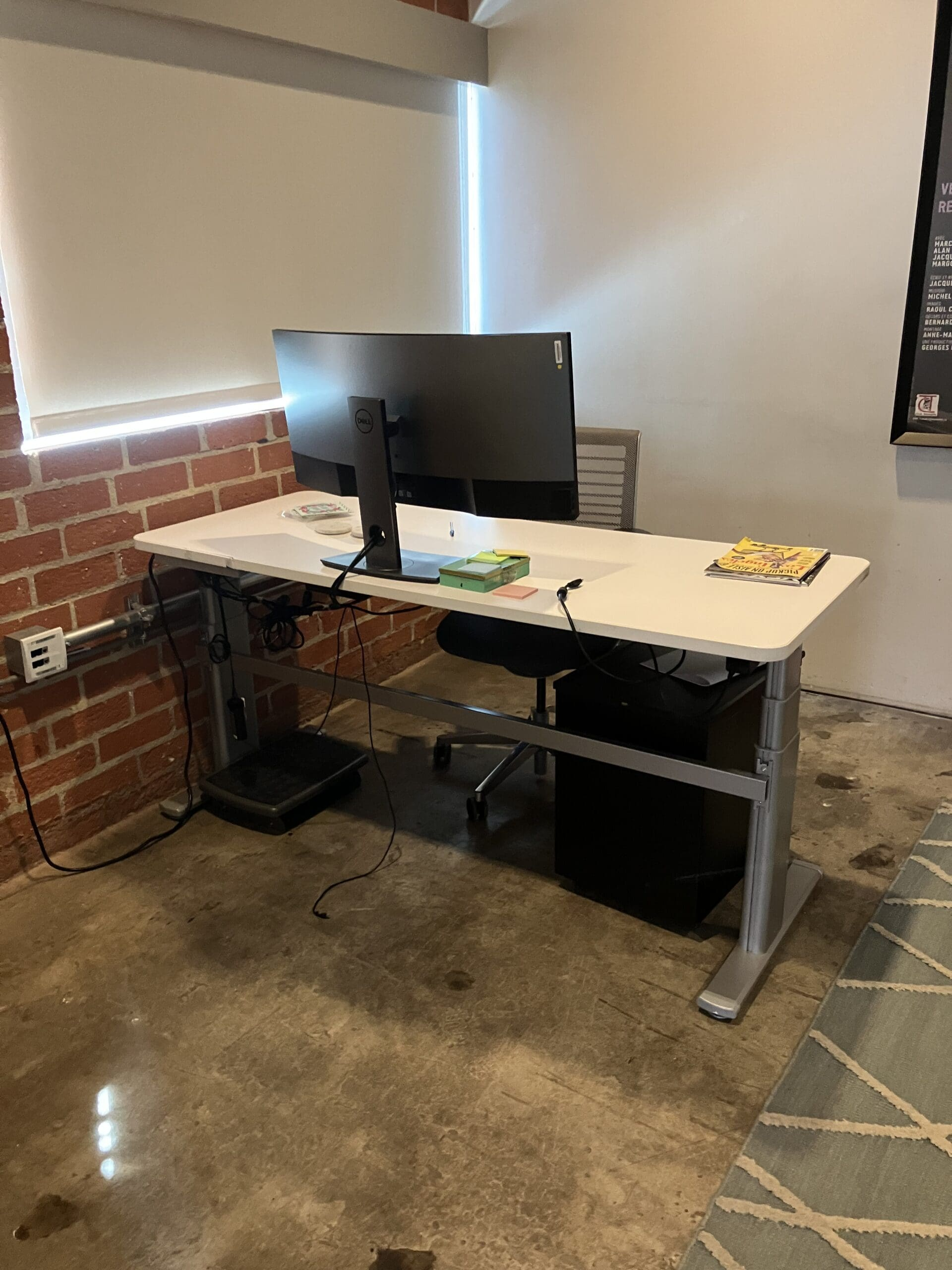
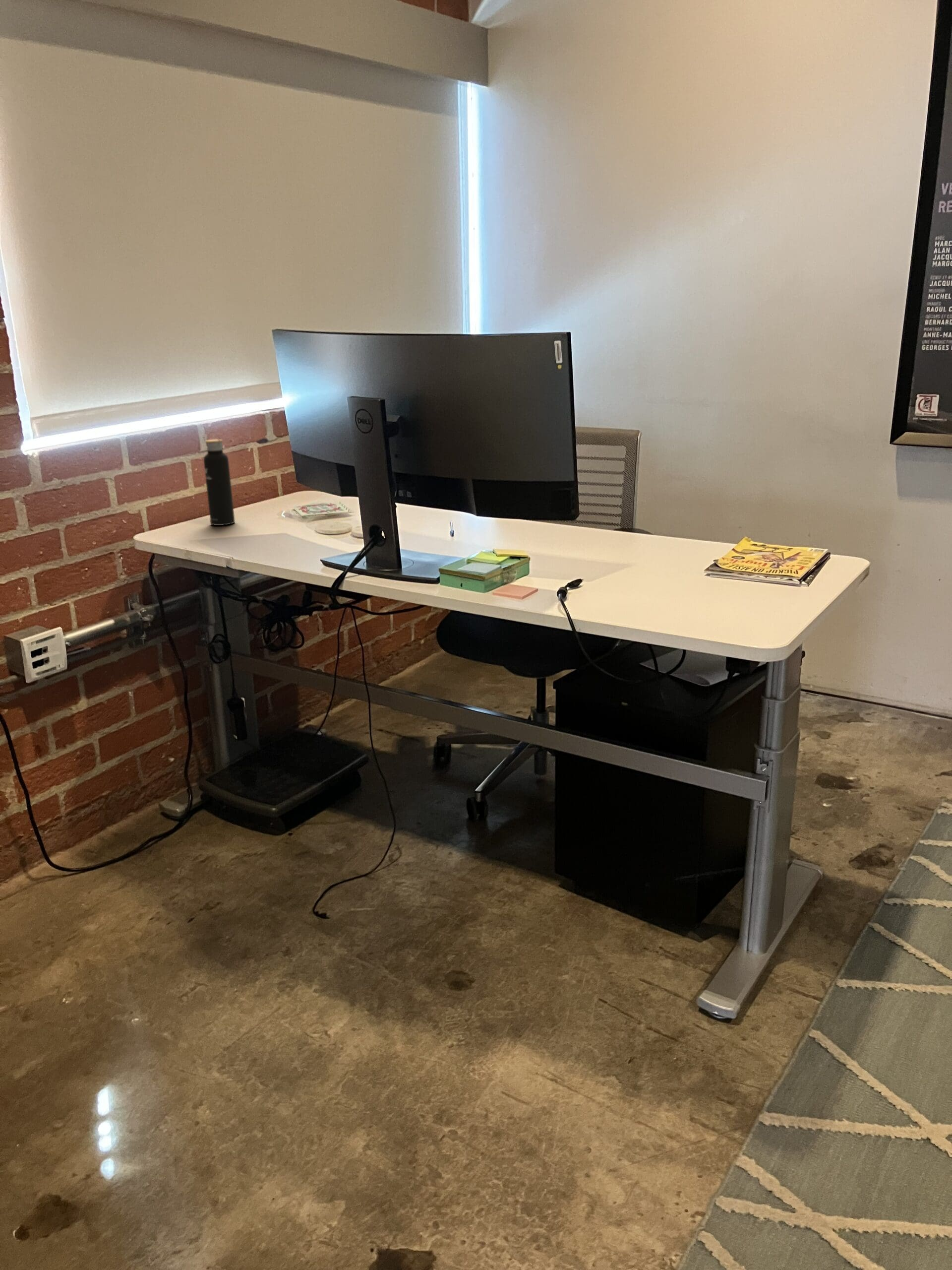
+ water bottle [203,431,236,526]
